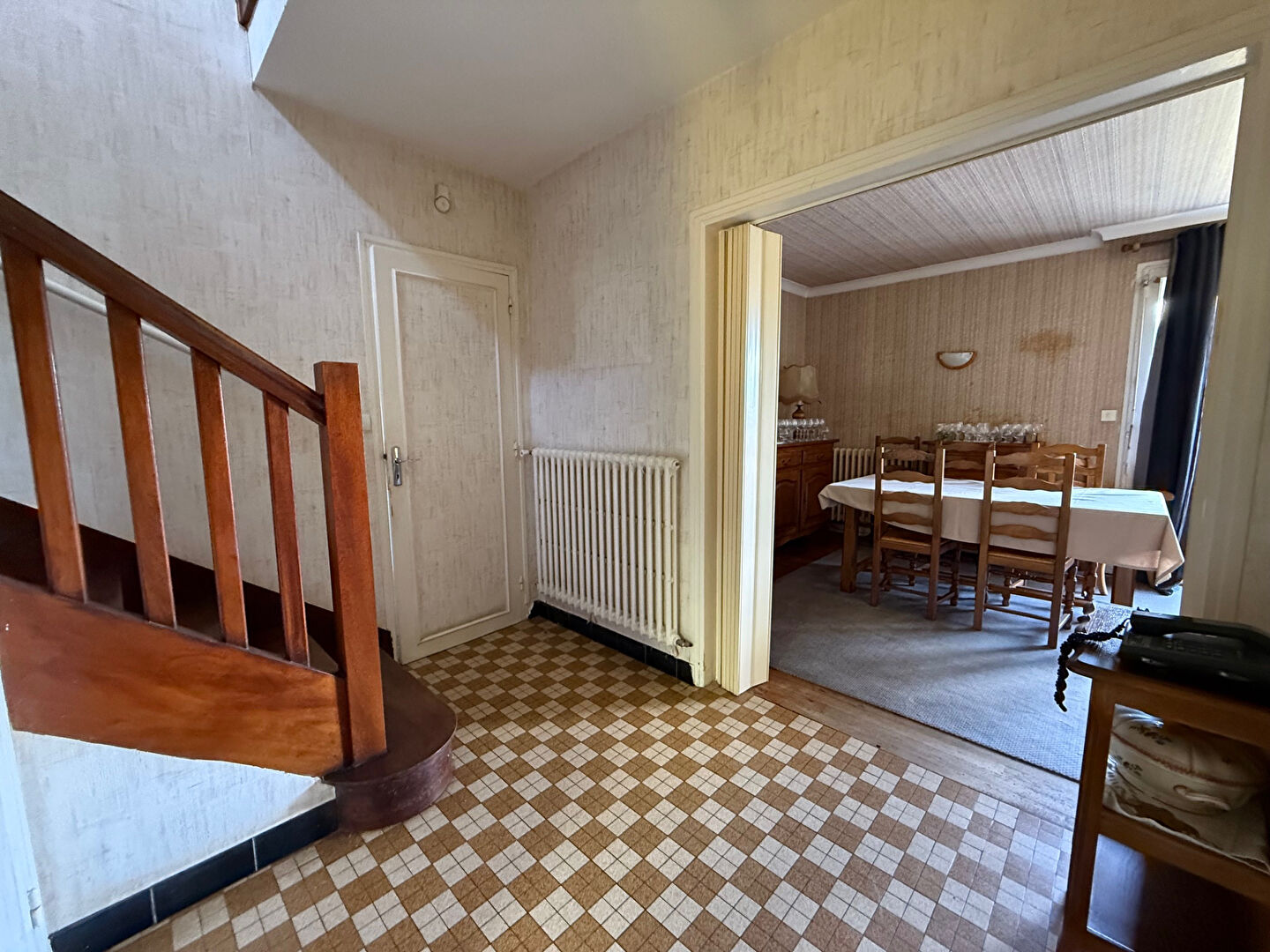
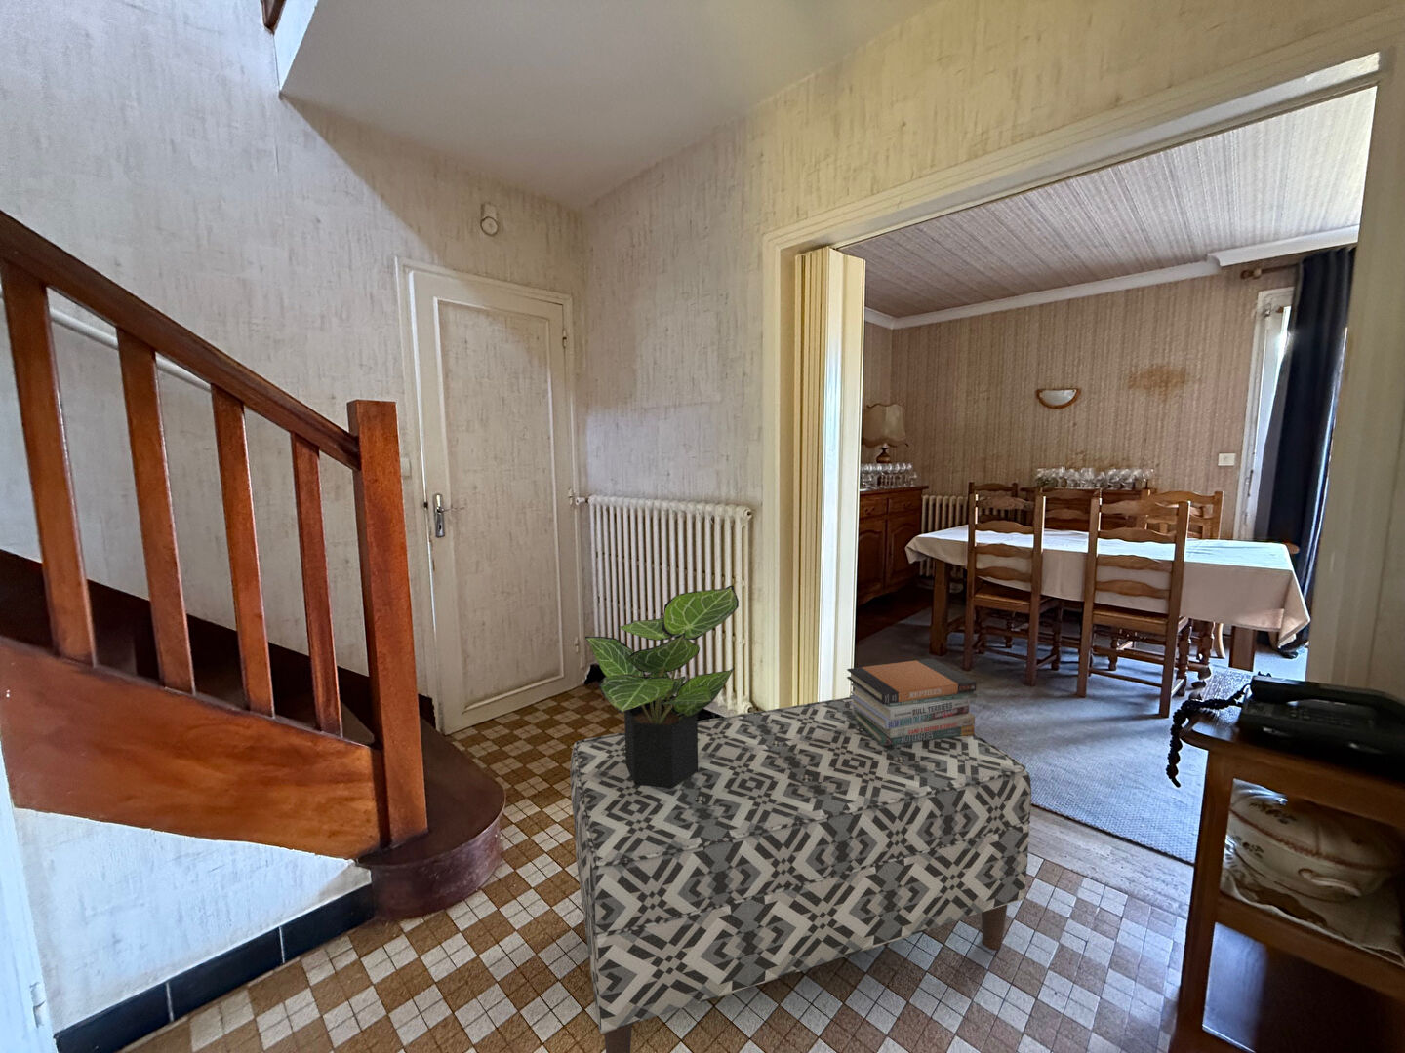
+ bench [570,696,1032,1053]
+ book stack [846,658,978,746]
+ potted plant [584,584,740,788]
